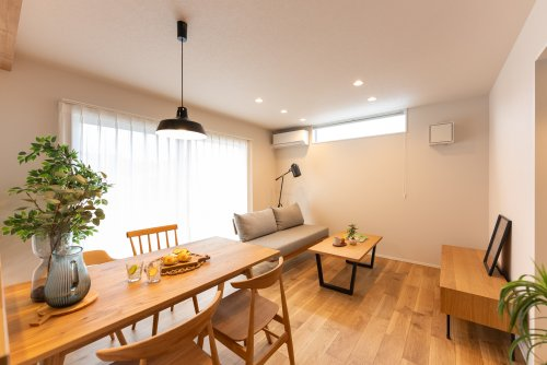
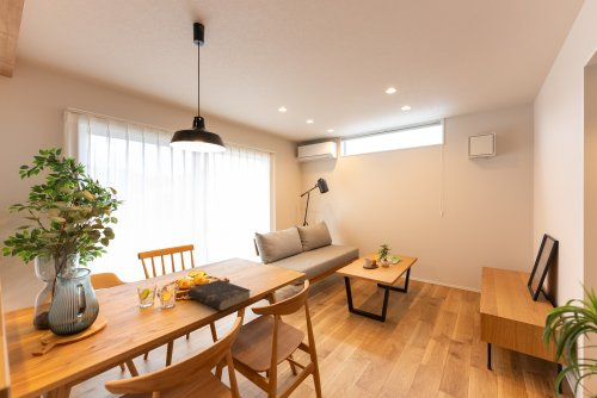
+ book [186,279,252,312]
